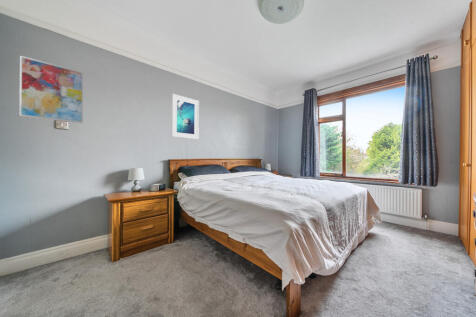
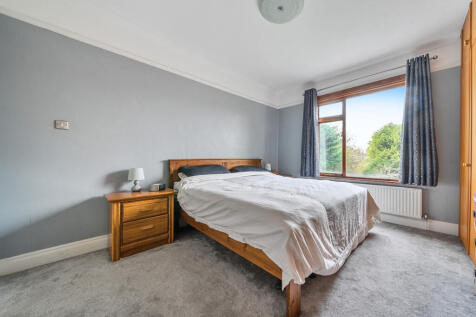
- wall art [18,55,85,124]
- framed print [171,93,200,140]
